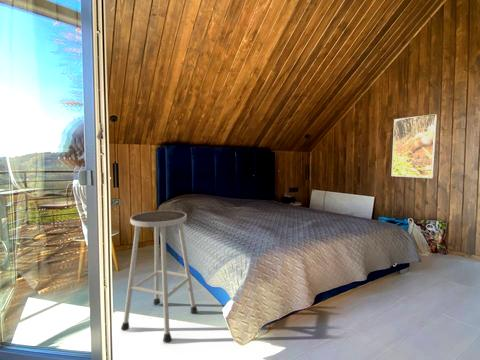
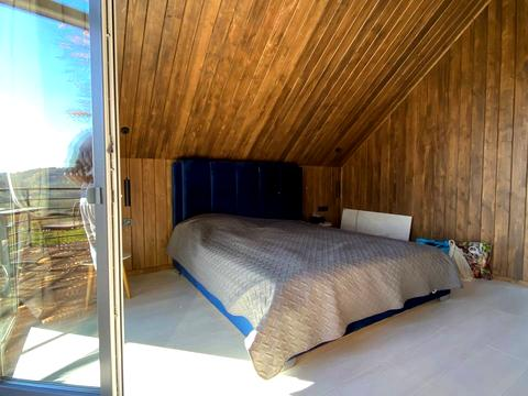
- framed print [391,113,438,179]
- stool [120,210,198,344]
